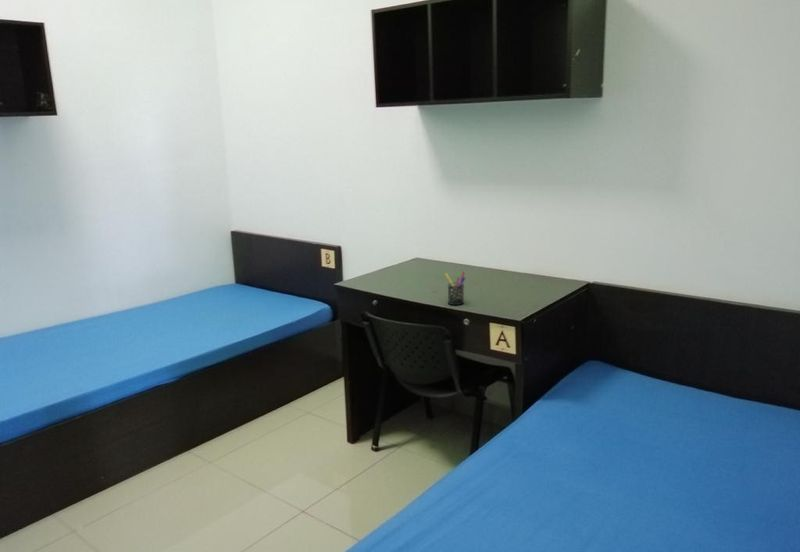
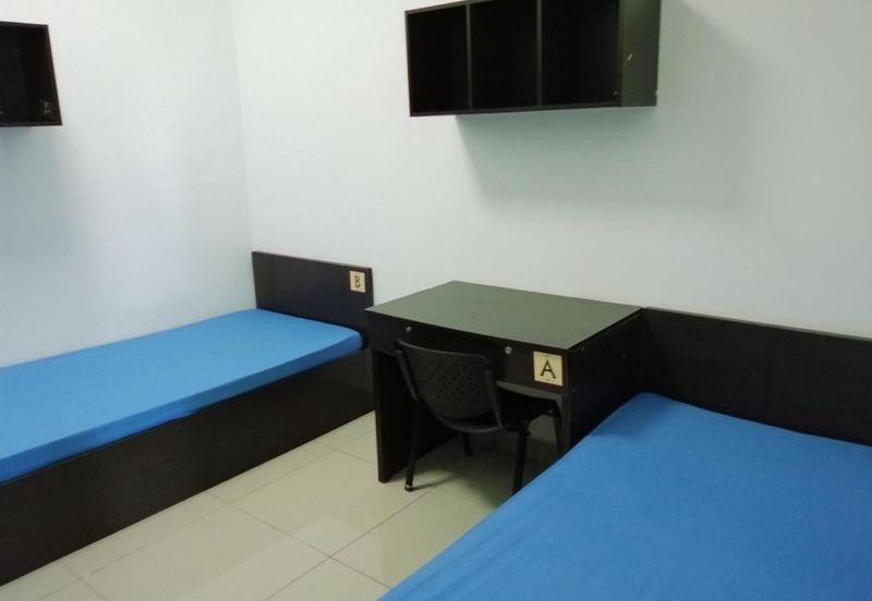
- pen holder [444,270,466,306]
